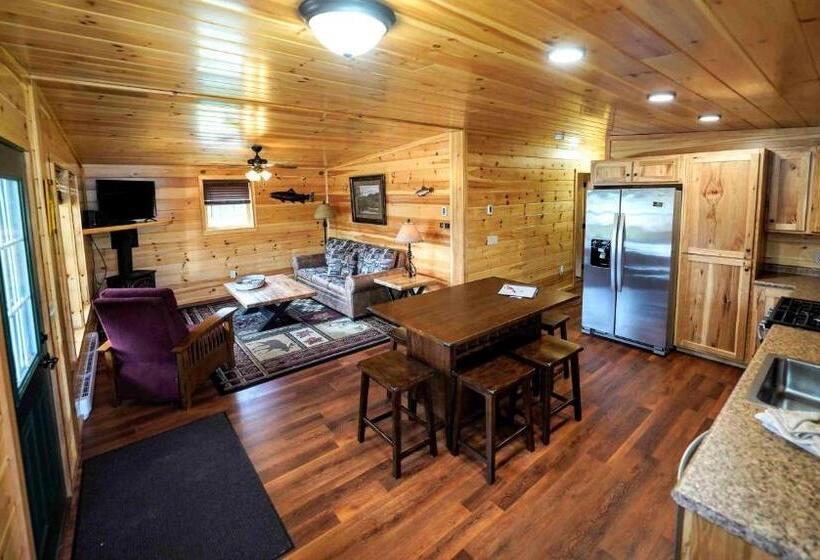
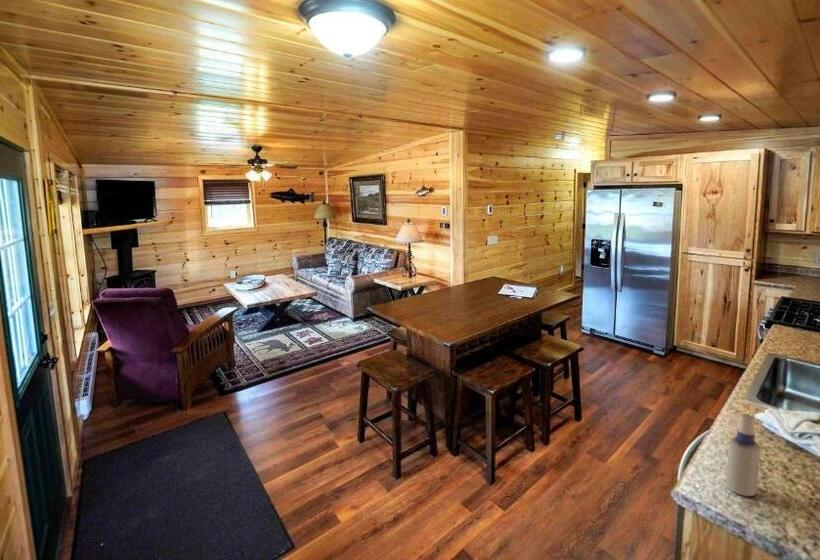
+ spray bottle [725,413,762,497]
